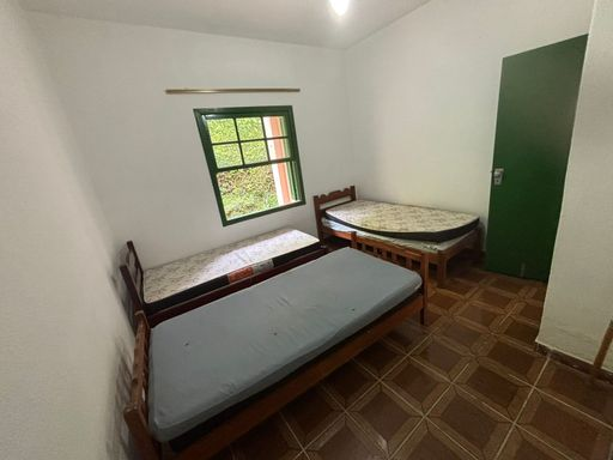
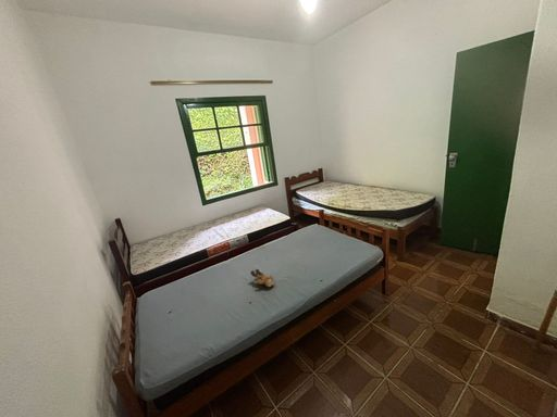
+ teddy bear [249,256,275,288]
